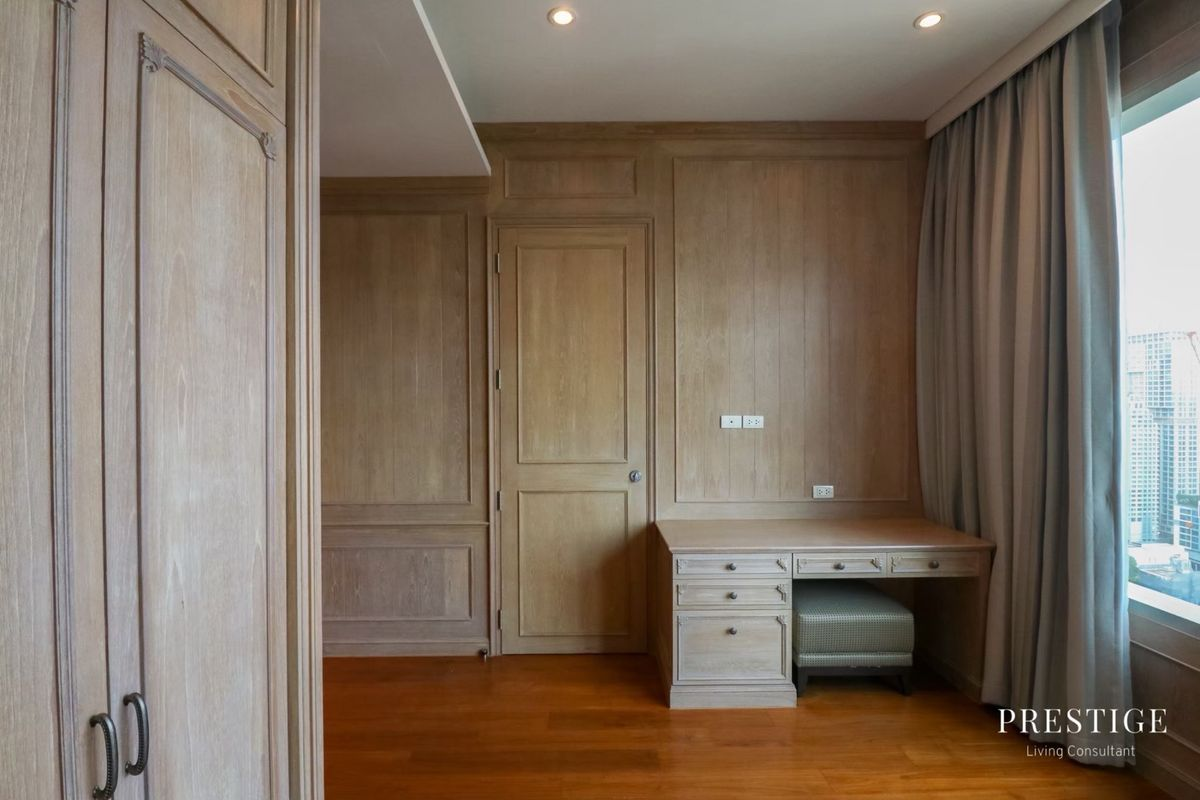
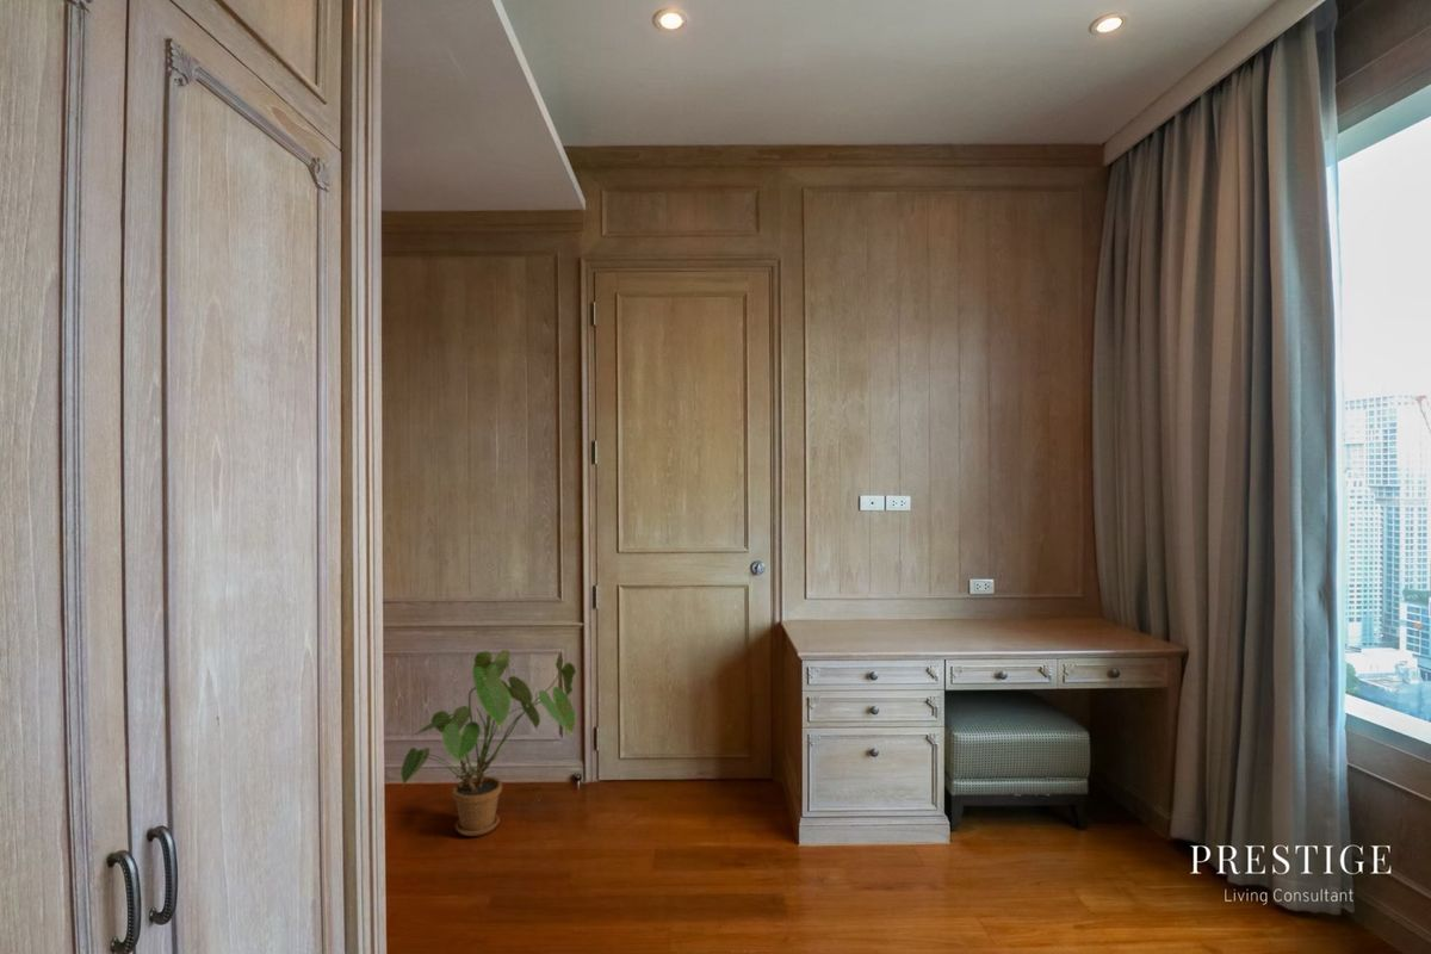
+ house plant [399,649,577,837]
